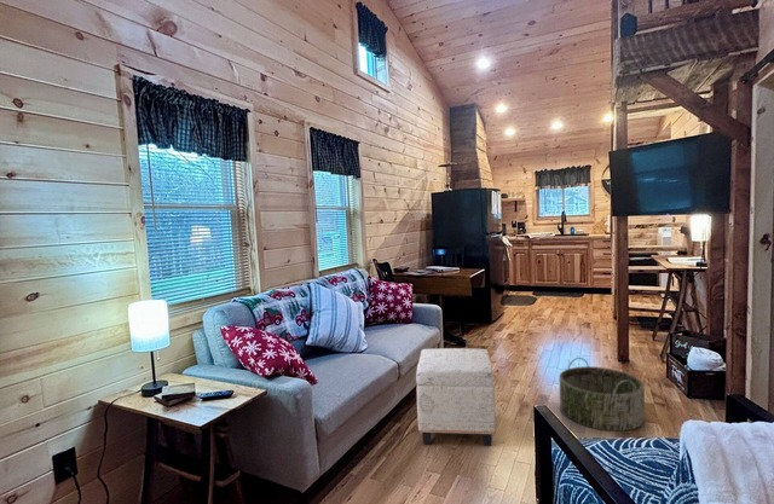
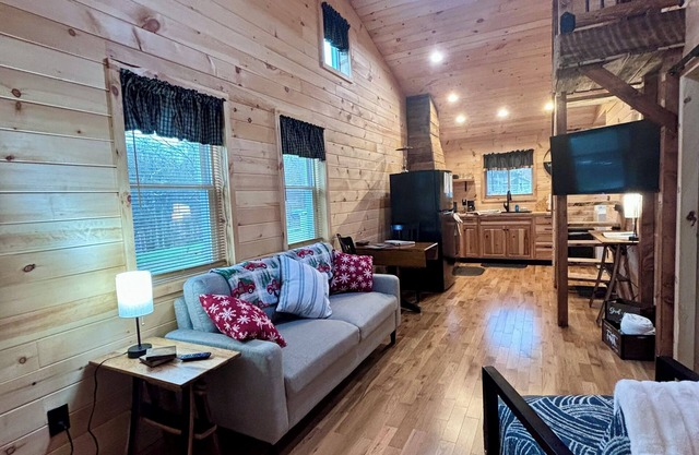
- ottoman [415,347,497,447]
- basket [559,357,646,433]
